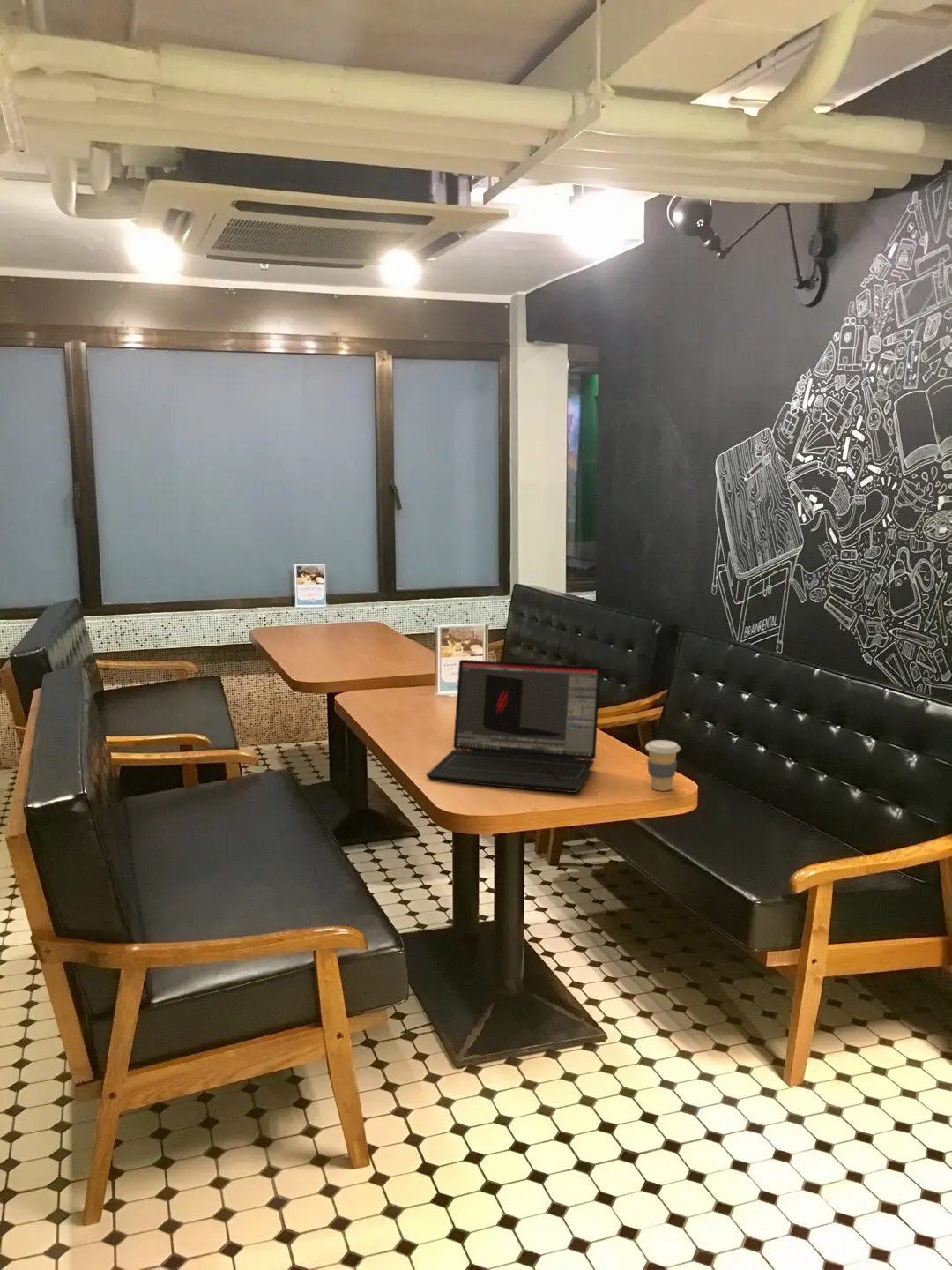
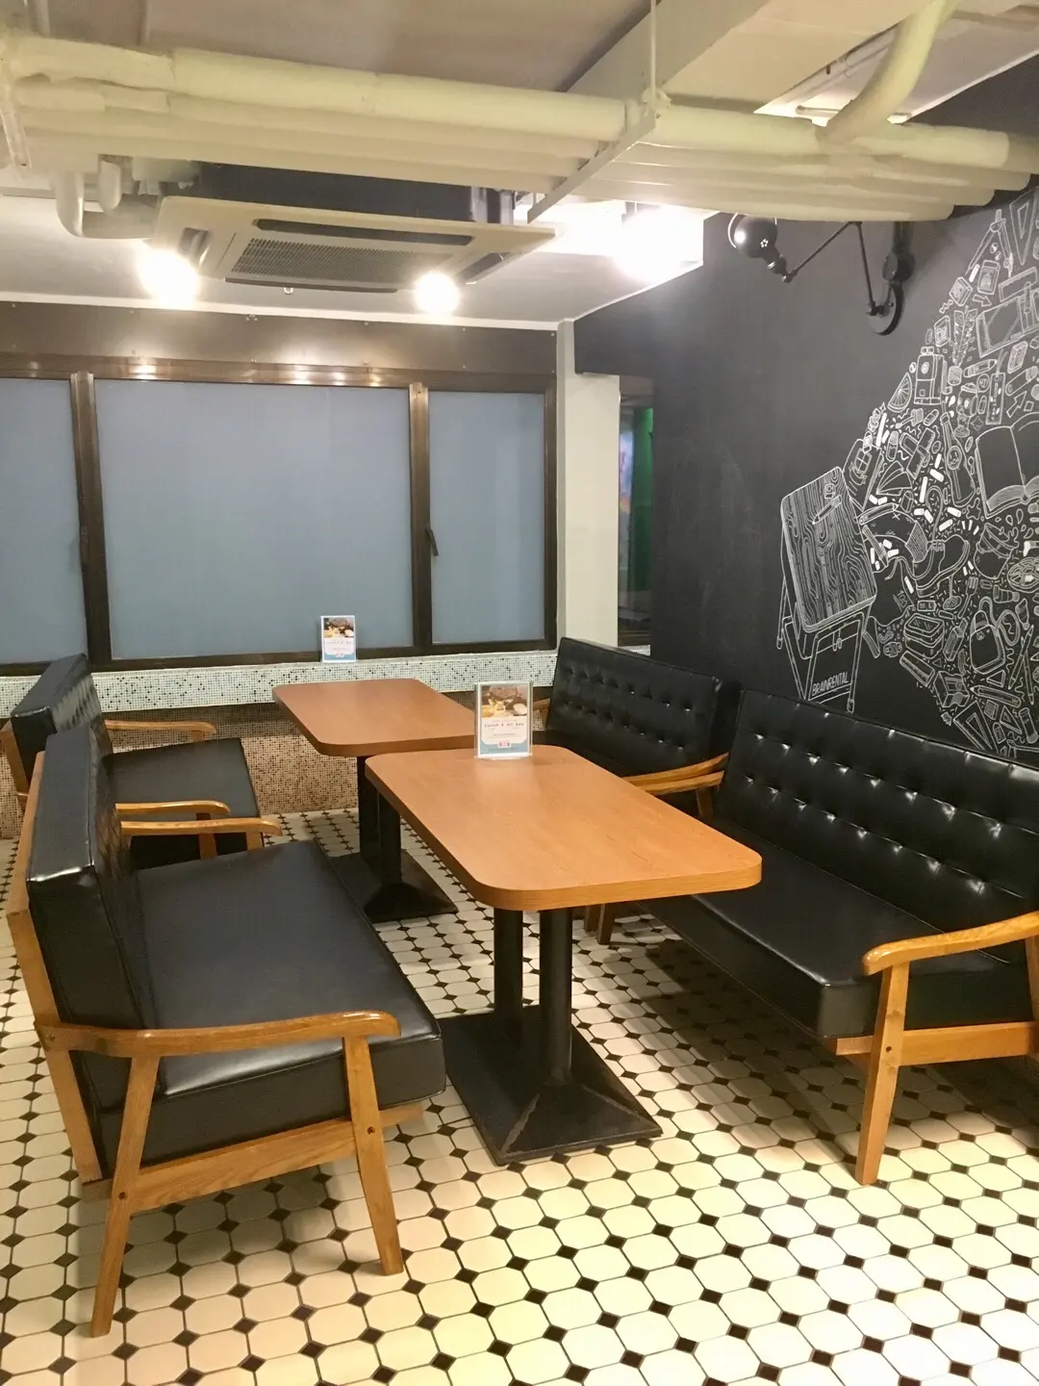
- coffee cup [644,739,681,792]
- laptop [426,659,601,794]
